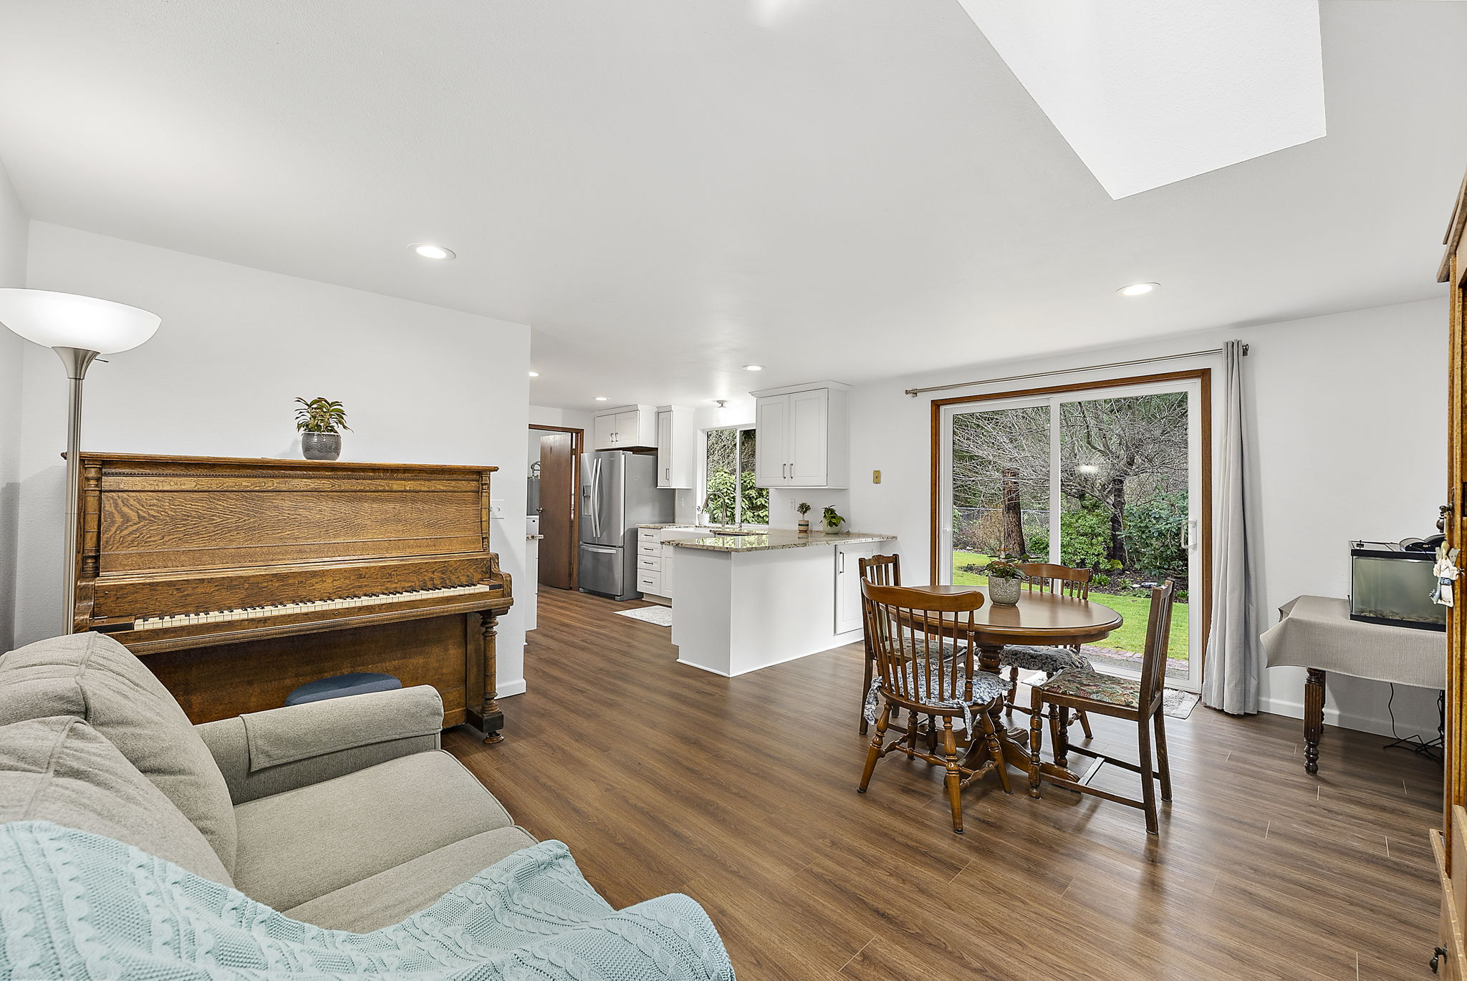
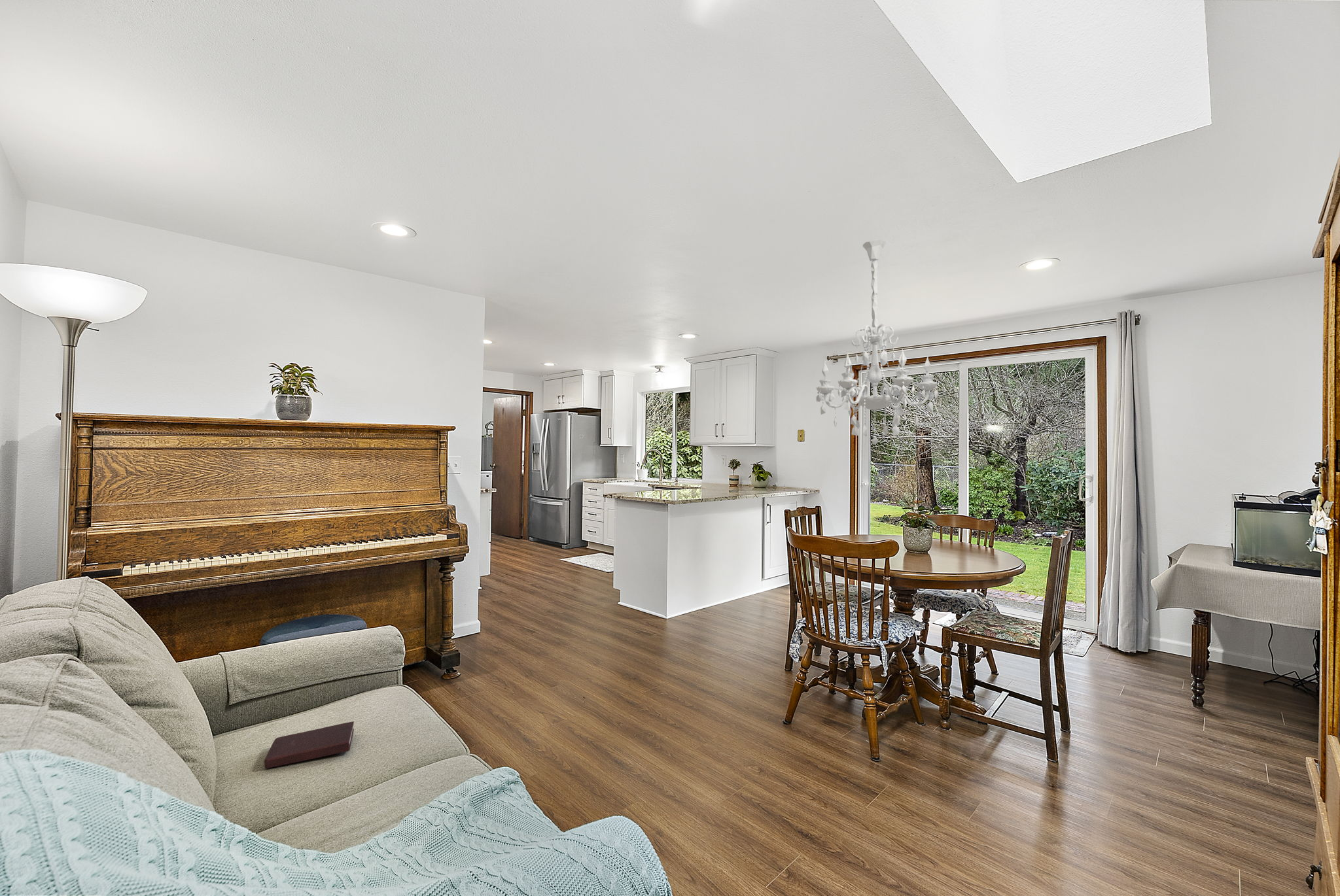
+ book [264,721,355,769]
+ chandelier [815,239,940,446]
